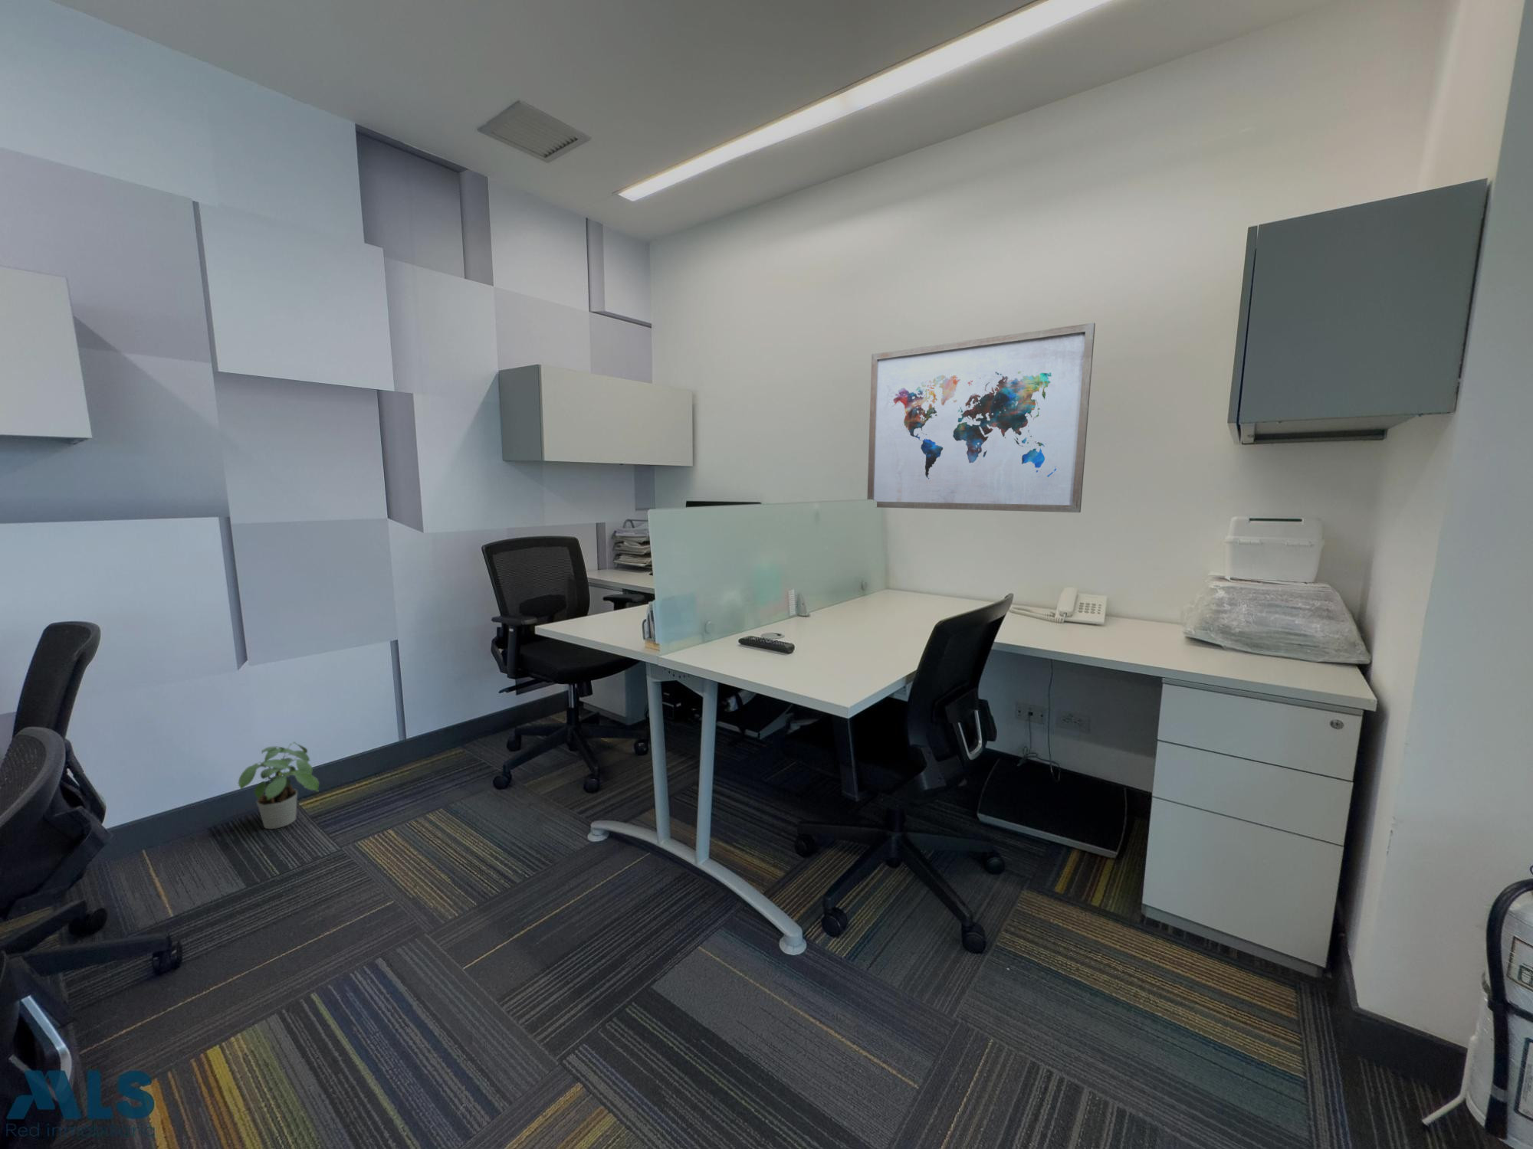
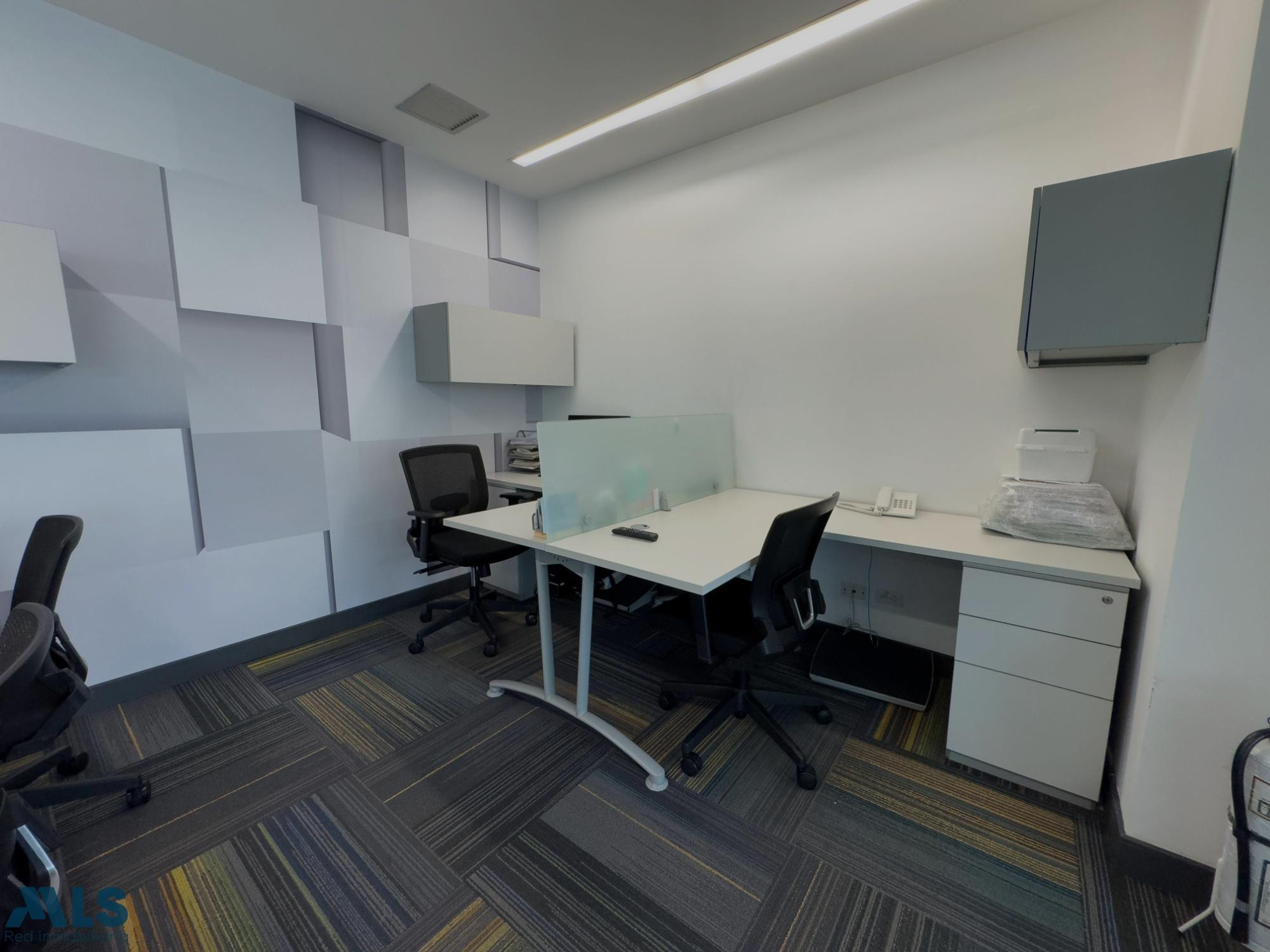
- wall art [867,322,1096,513]
- potted plant [238,741,320,829]
